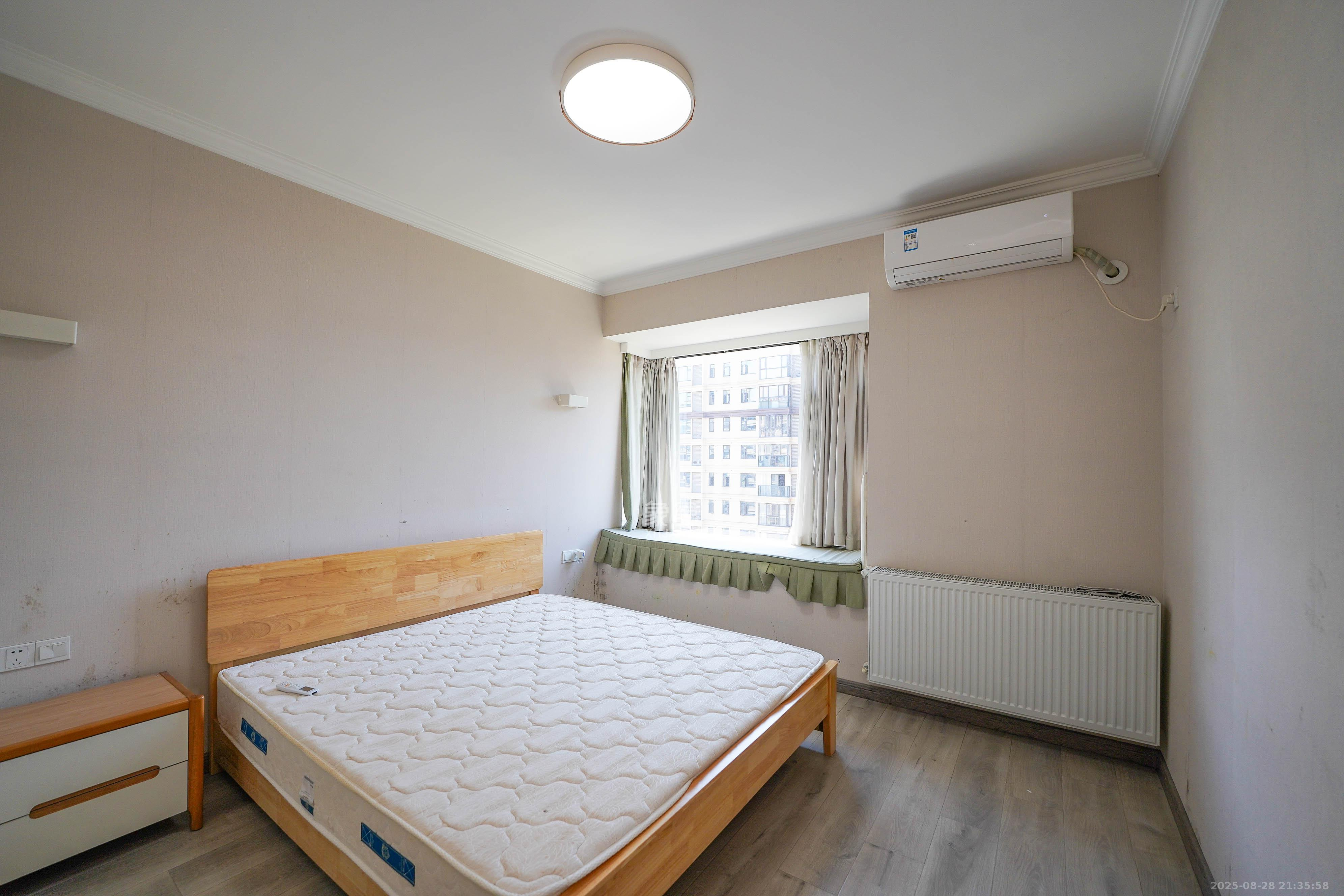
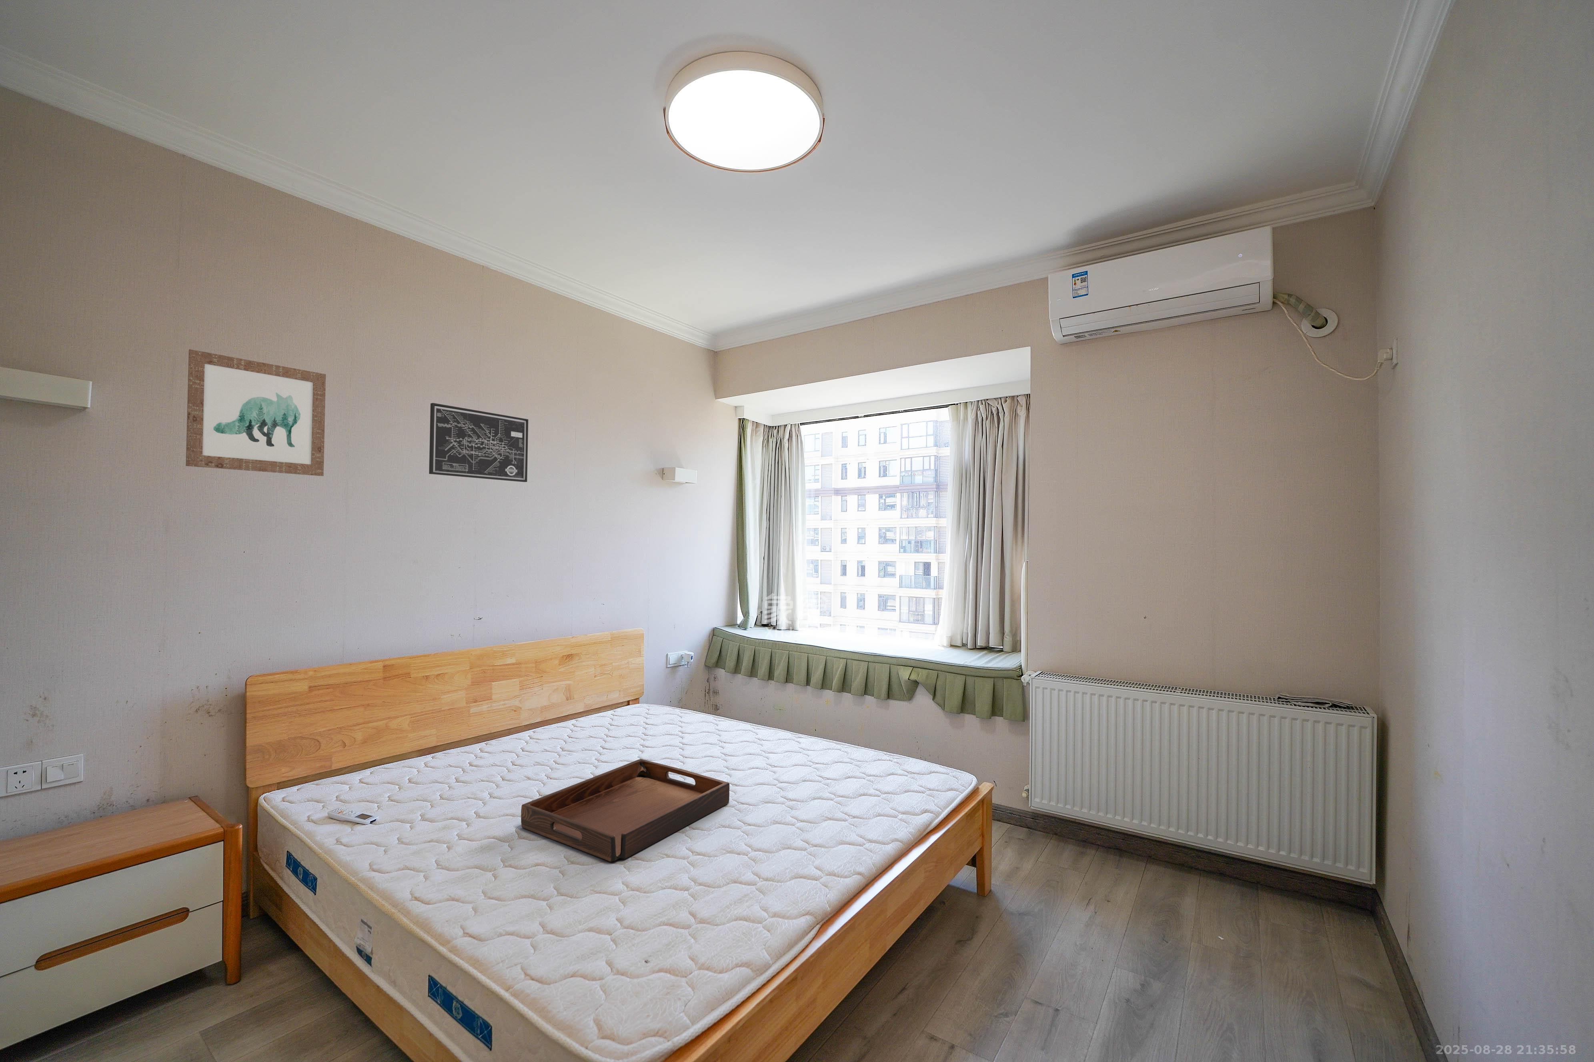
+ wall art [185,350,326,476]
+ serving tray [521,759,729,862]
+ wall art [428,403,529,482]
